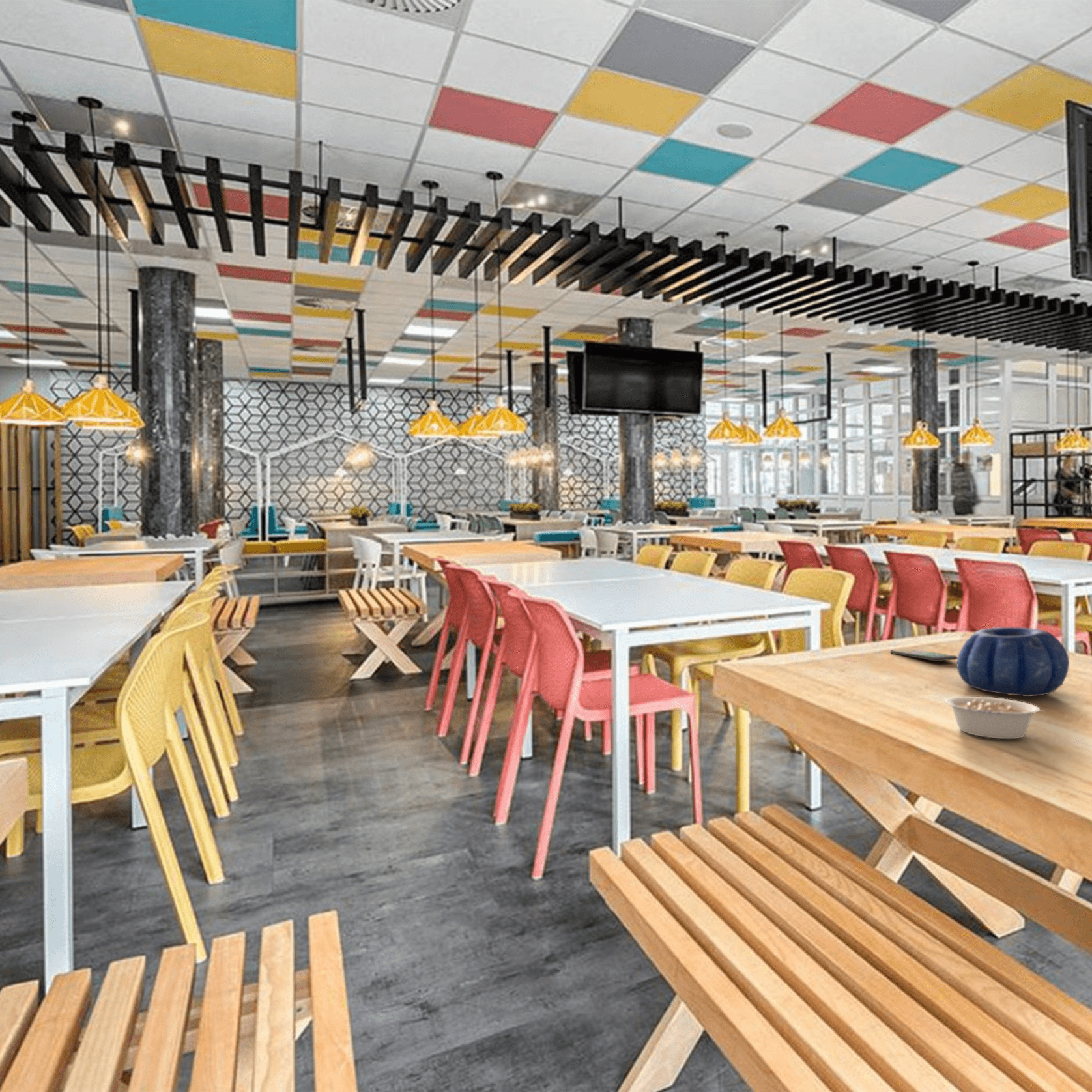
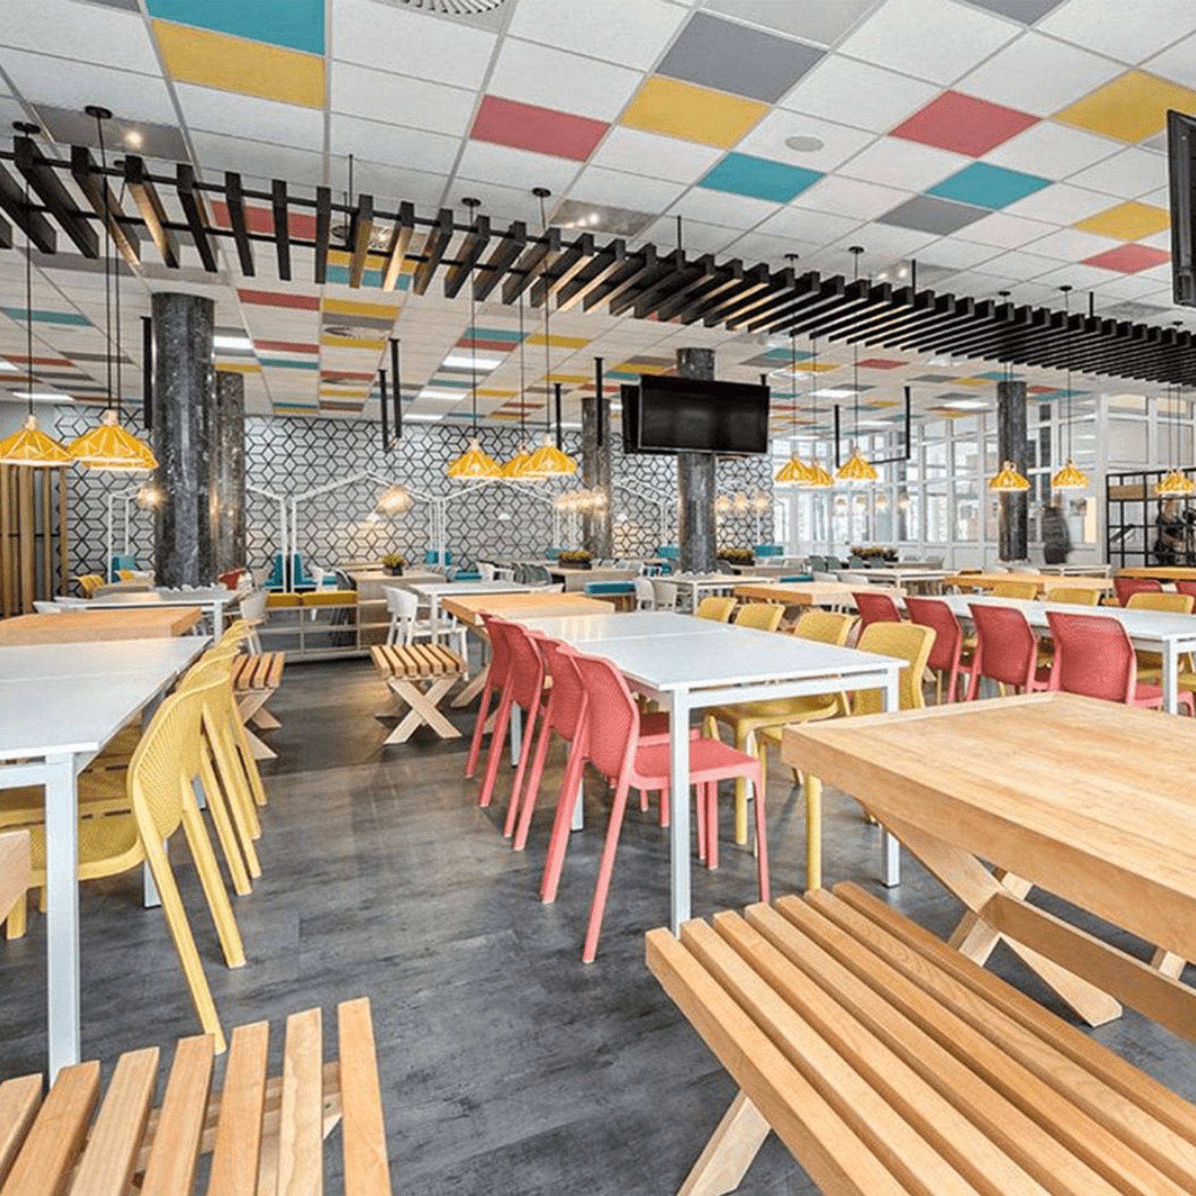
- smartphone [890,648,958,662]
- decorative bowl [956,627,1070,697]
- legume [944,696,1052,740]
